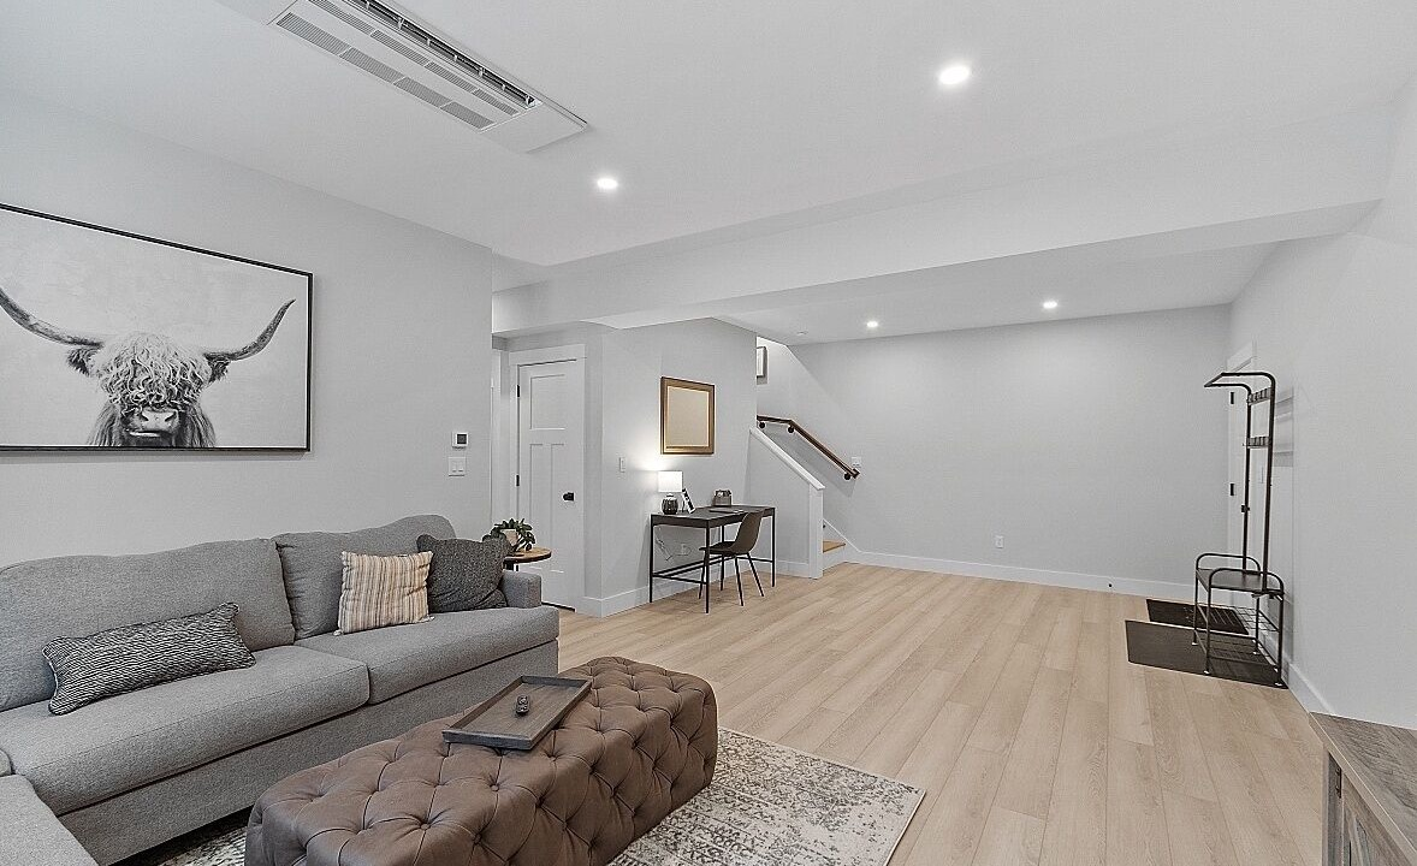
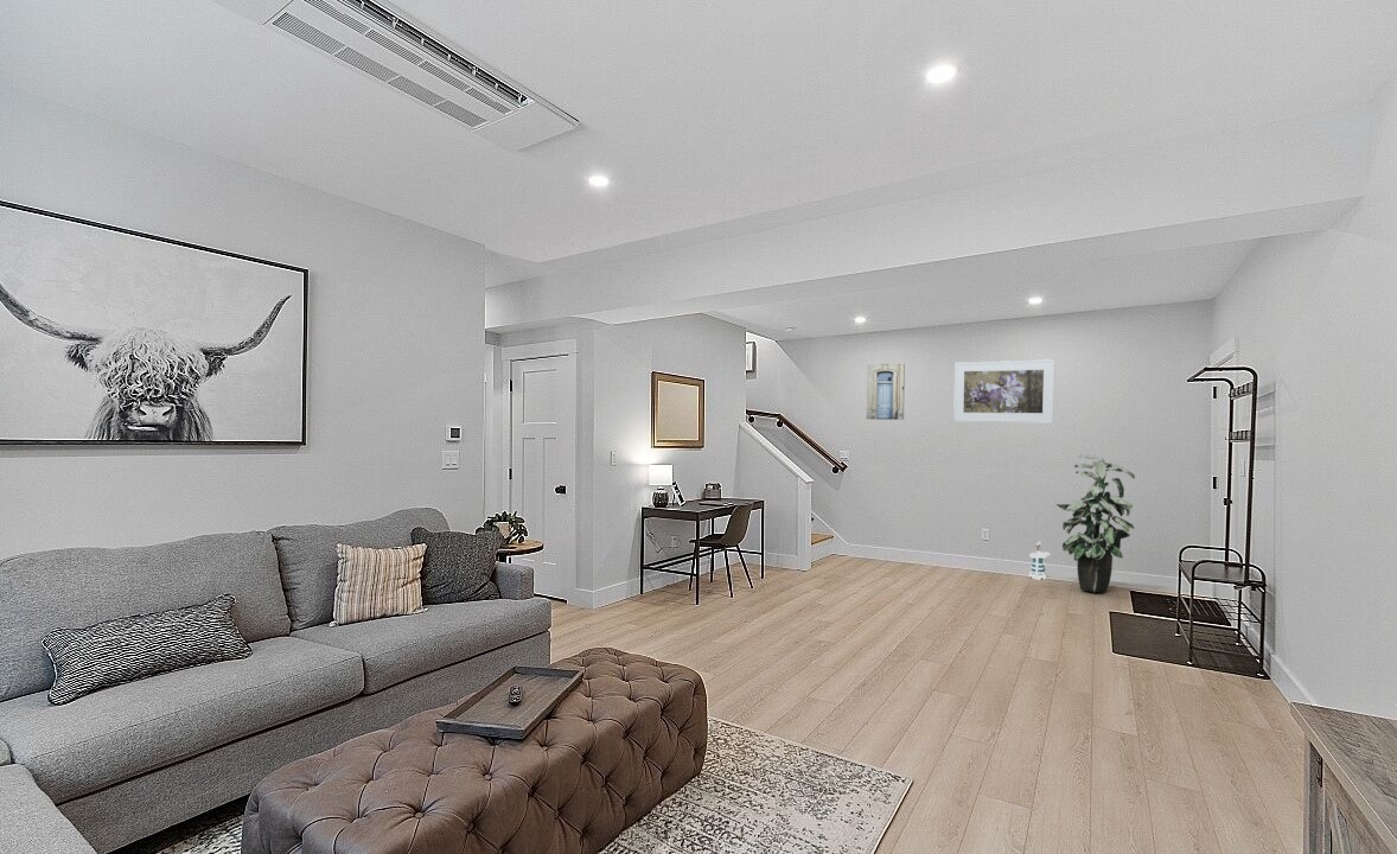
+ wall art [866,363,906,421]
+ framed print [952,358,1055,425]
+ lantern [1028,540,1052,581]
+ indoor plant [1054,453,1136,594]
